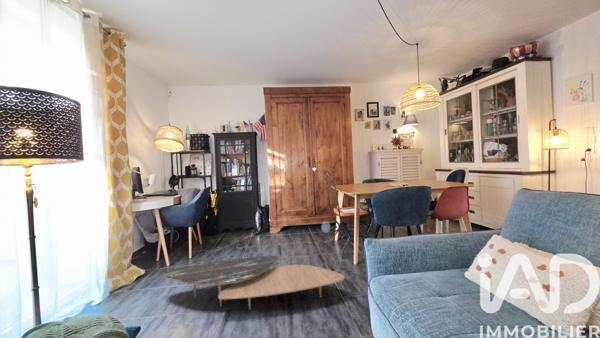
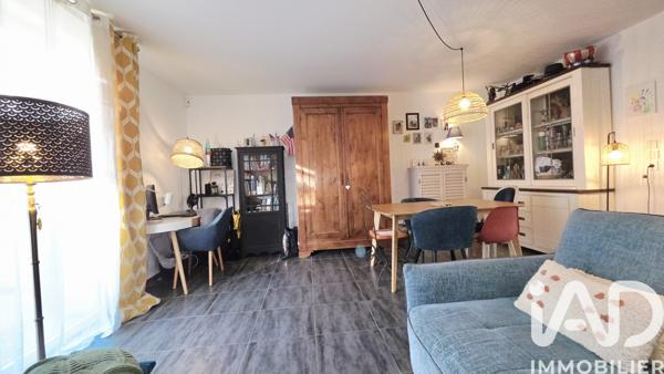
- coffee table [162,255,346,311]
